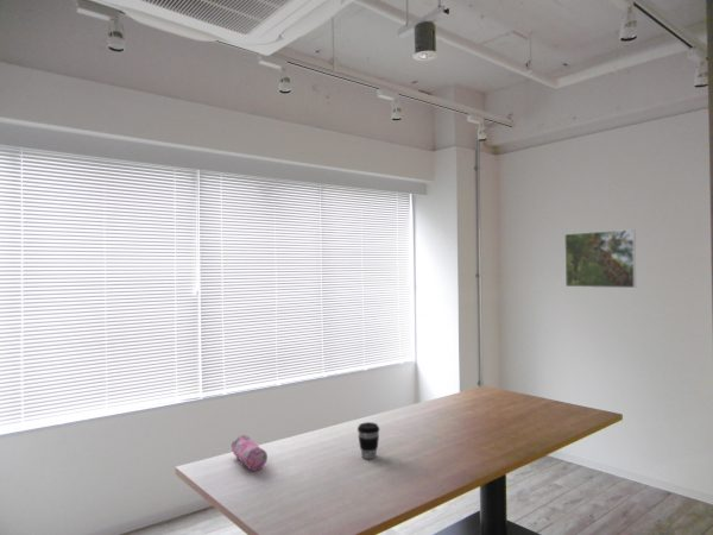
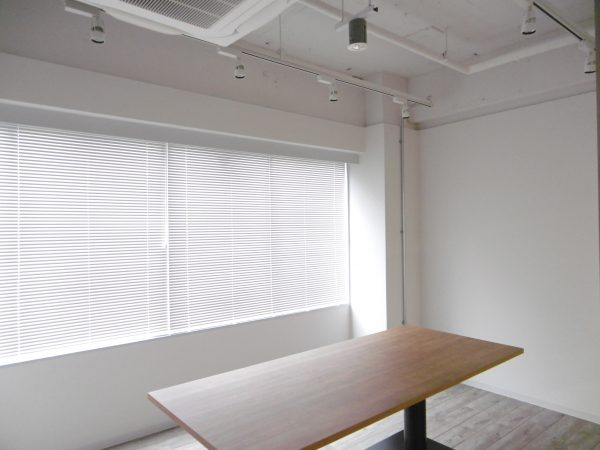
- coffee cup [356,421,380,460]
- pencil case [231,434,269,472]
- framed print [563,228,637,289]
